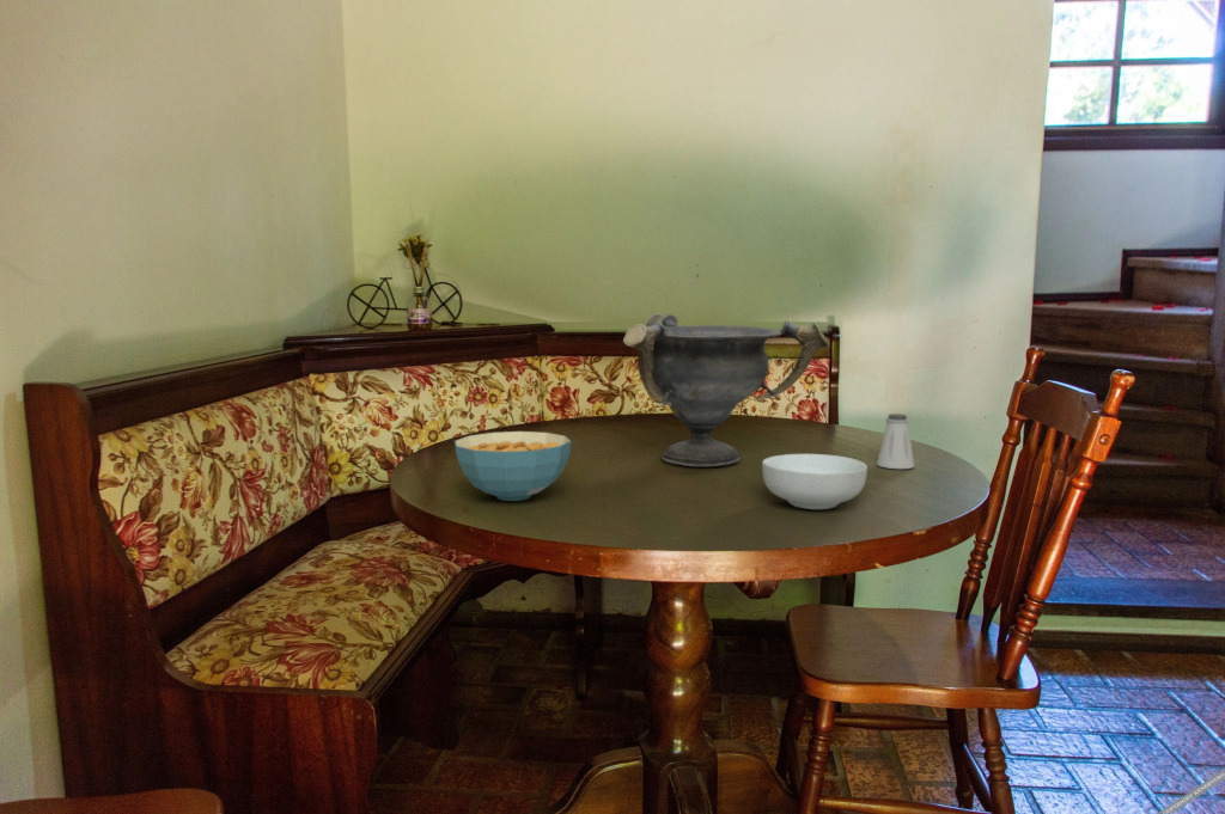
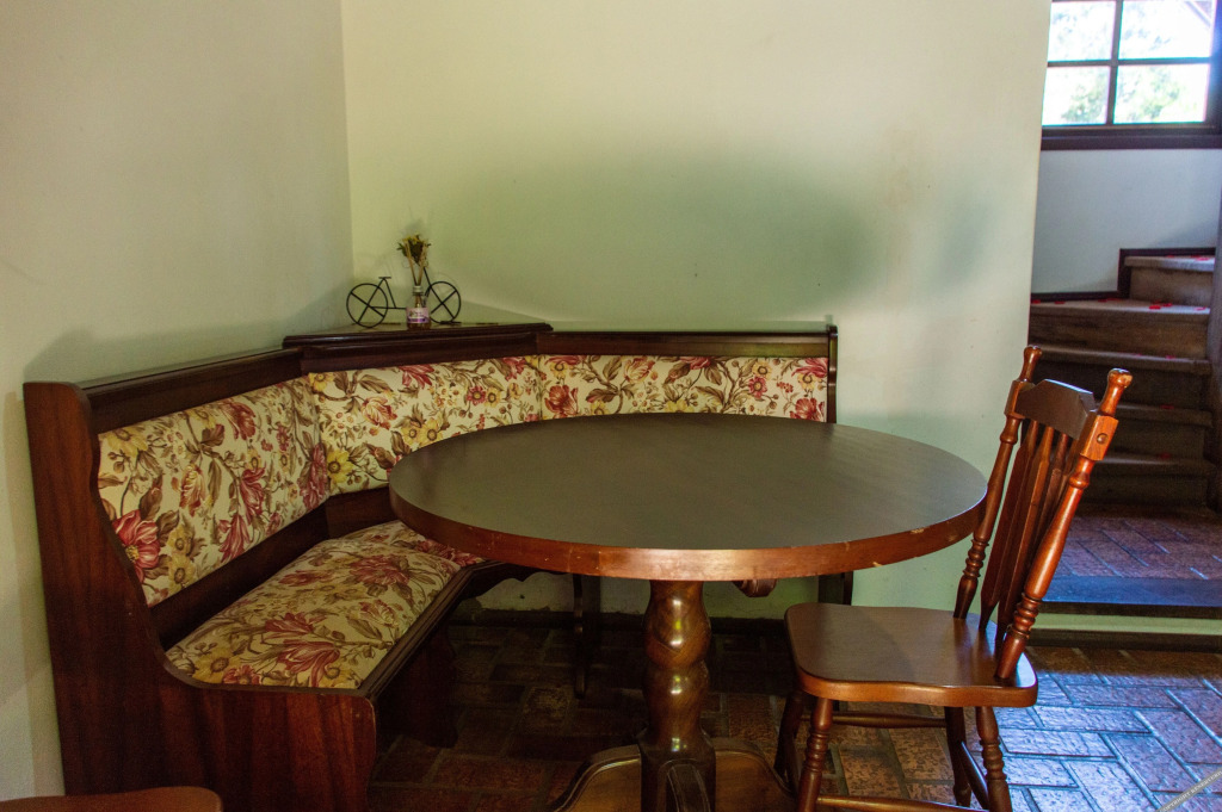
- cereal bowl [453,430,573,502]
- saltshaker [876,412,915,470]
- cereal bowl [761,453,869,510]
- decorative bowl [622,312,831,467]
